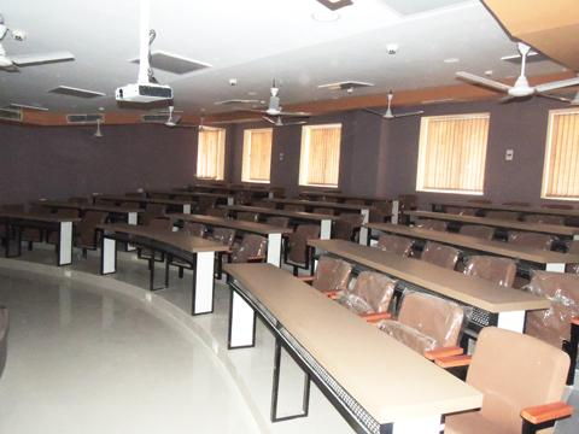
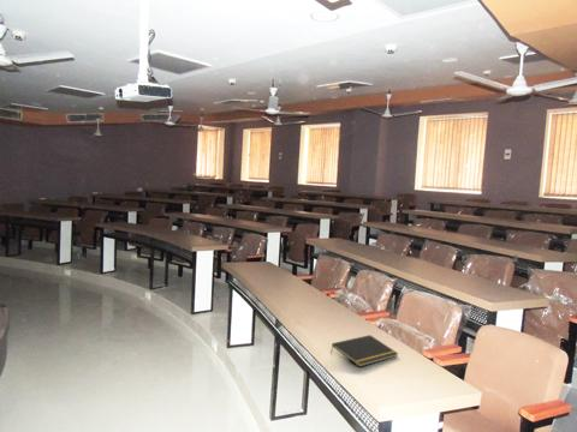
+ notepad [329,334,399,368]
